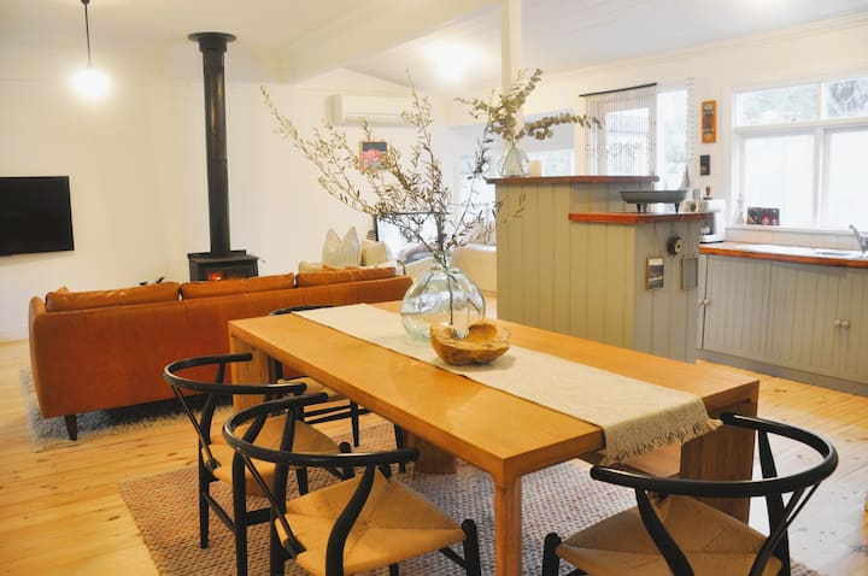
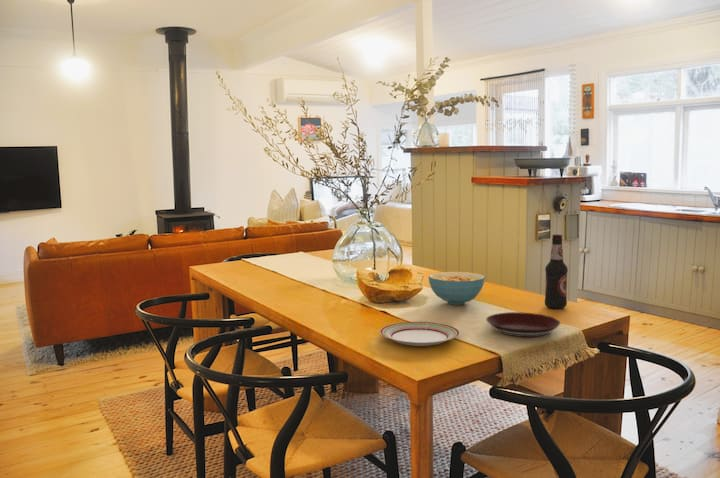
+ bottle [544,233,569,309]
+ plate [379,321,460,347]
+ cereal bowl [428,271,486,306]
+ plate [485,311,561,338]
